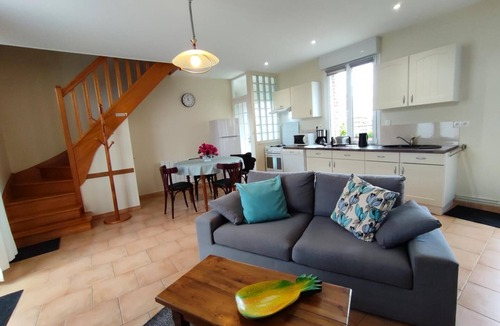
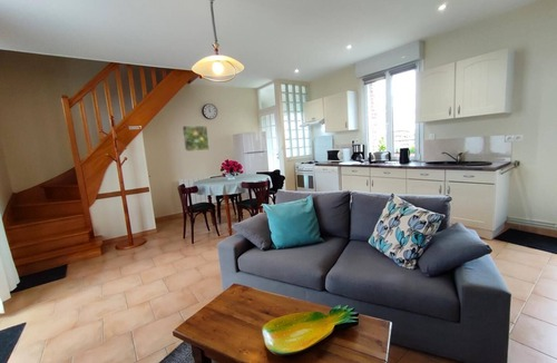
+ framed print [182,125,211,153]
